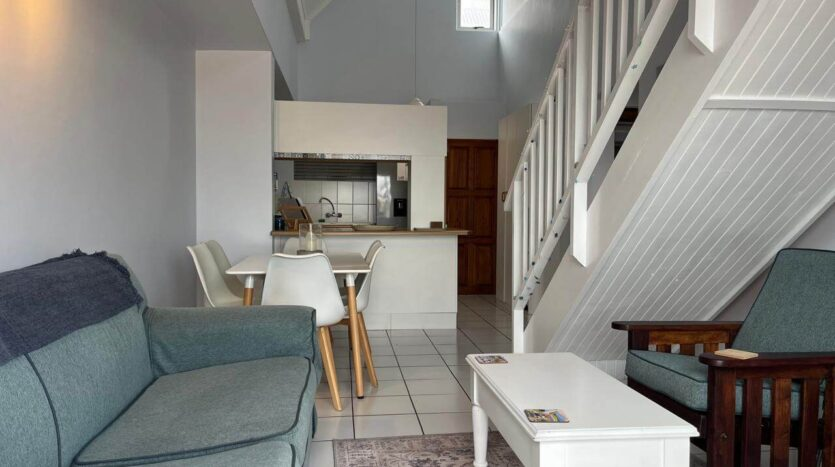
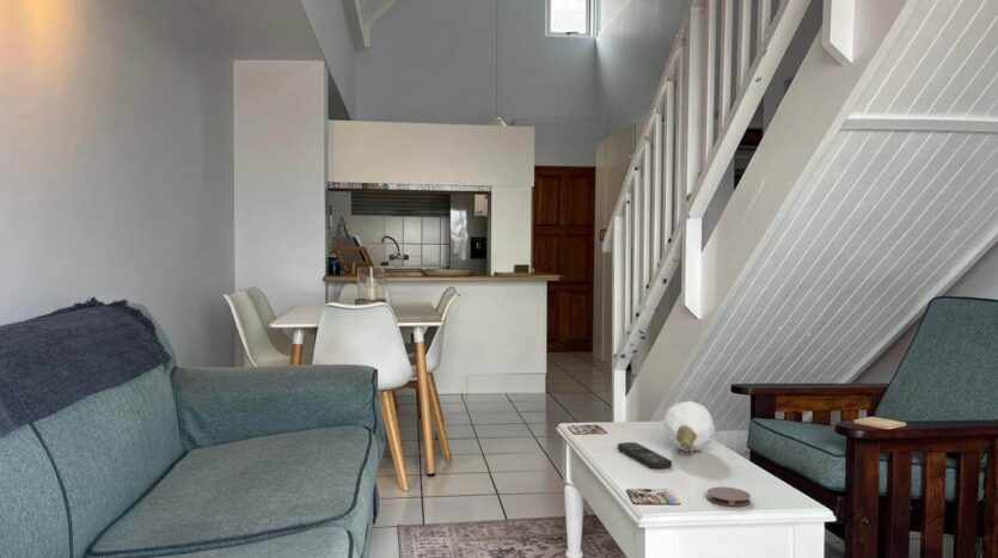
+ coaster [706,486,752,508]
+ remote control [617,441,673,470]
+ decorative egg [662,400,716,456]
